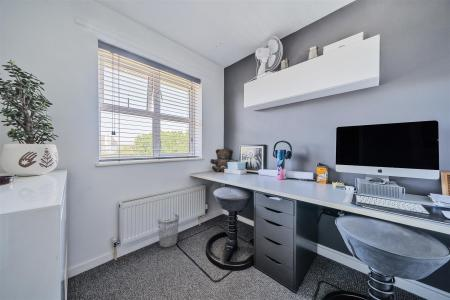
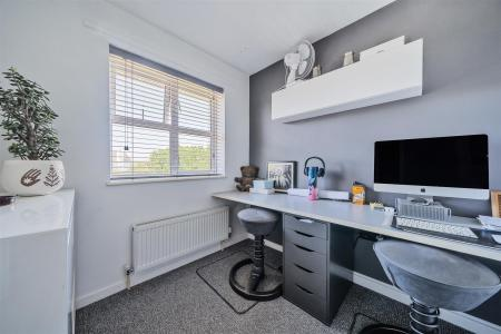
- wastebasket [157,213,180,248]
